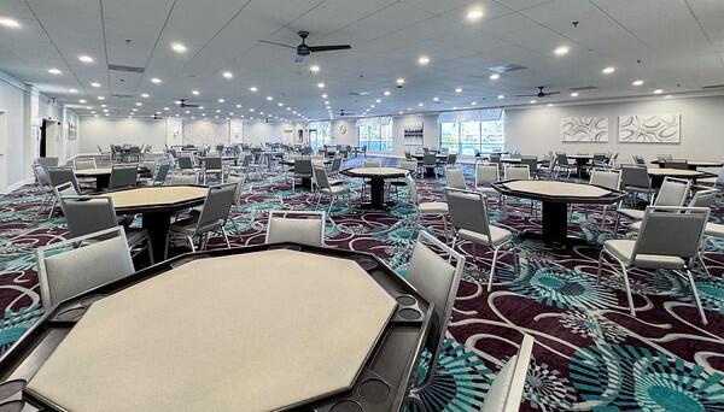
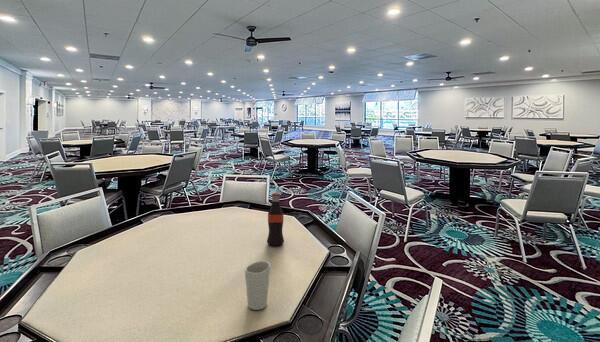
+ cup [244,260,271,311]
+ bottle [266,192,285,247]
